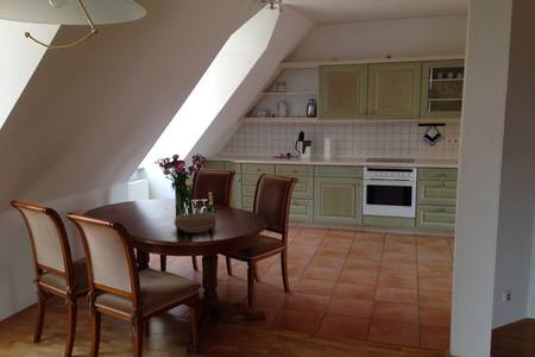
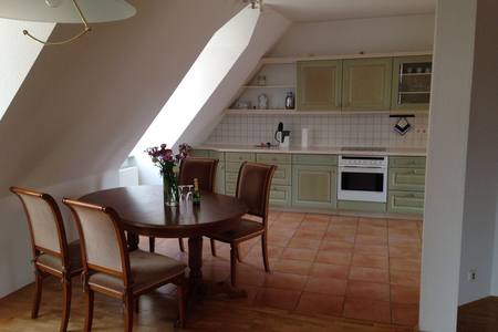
- bowl [172,211,218,234]
